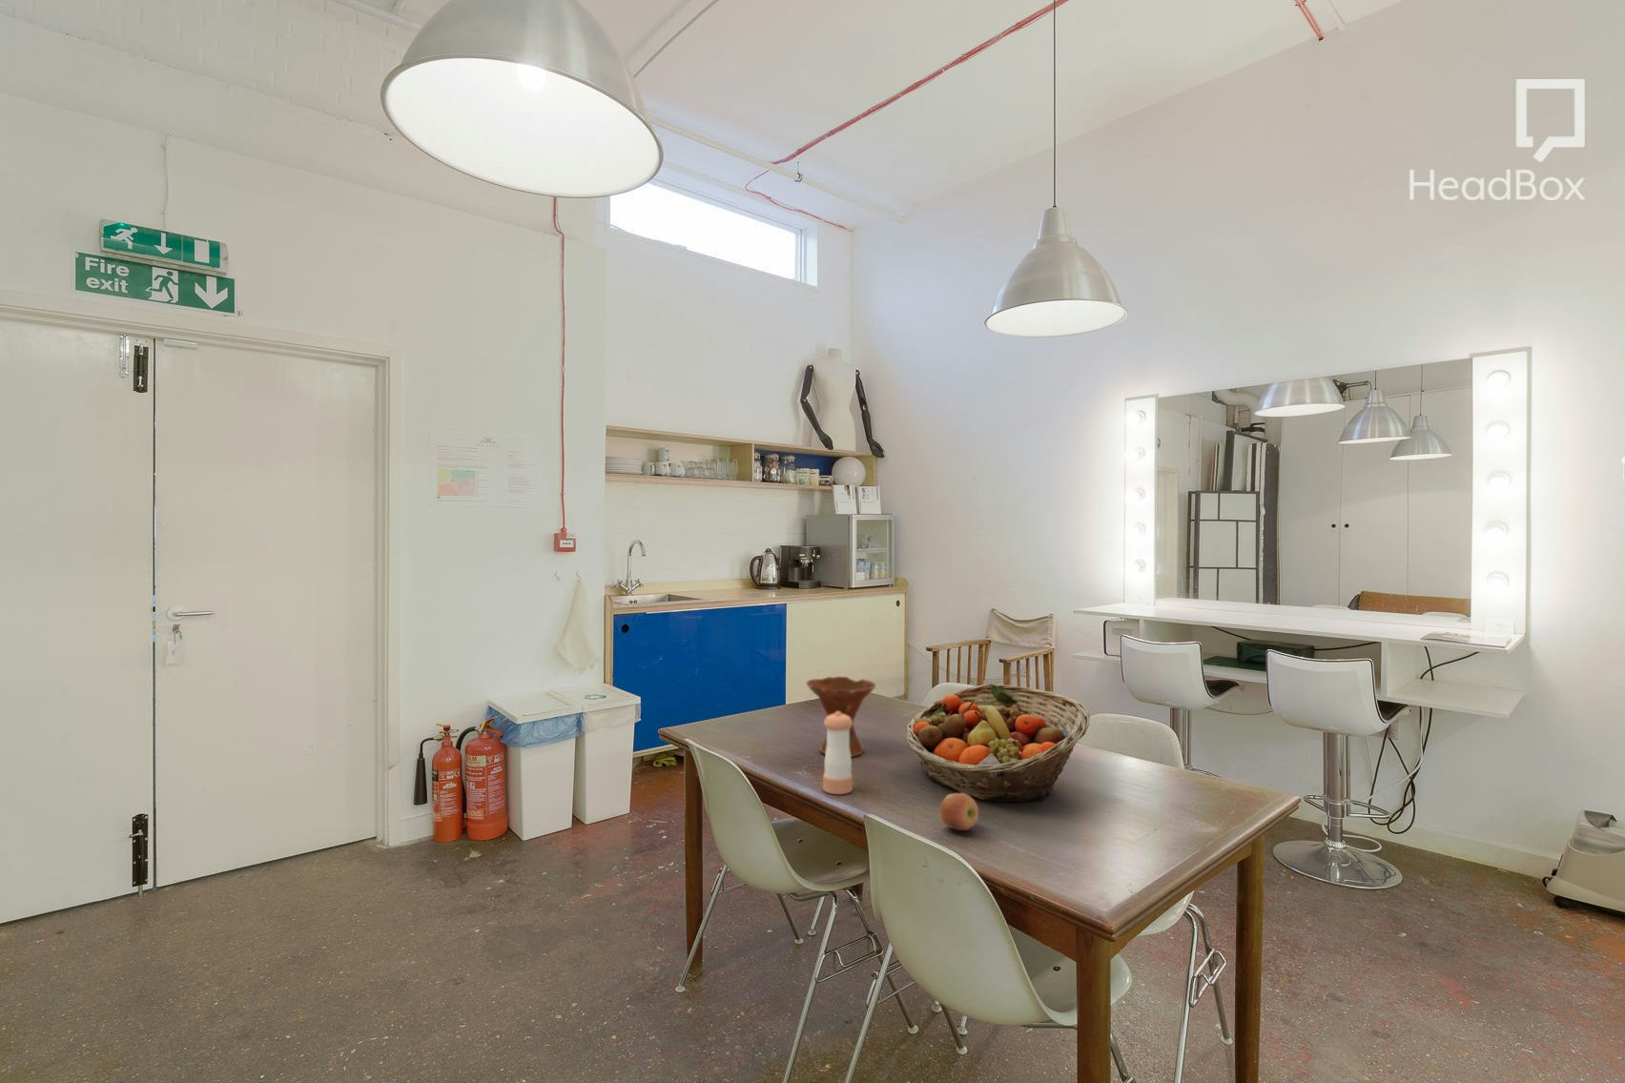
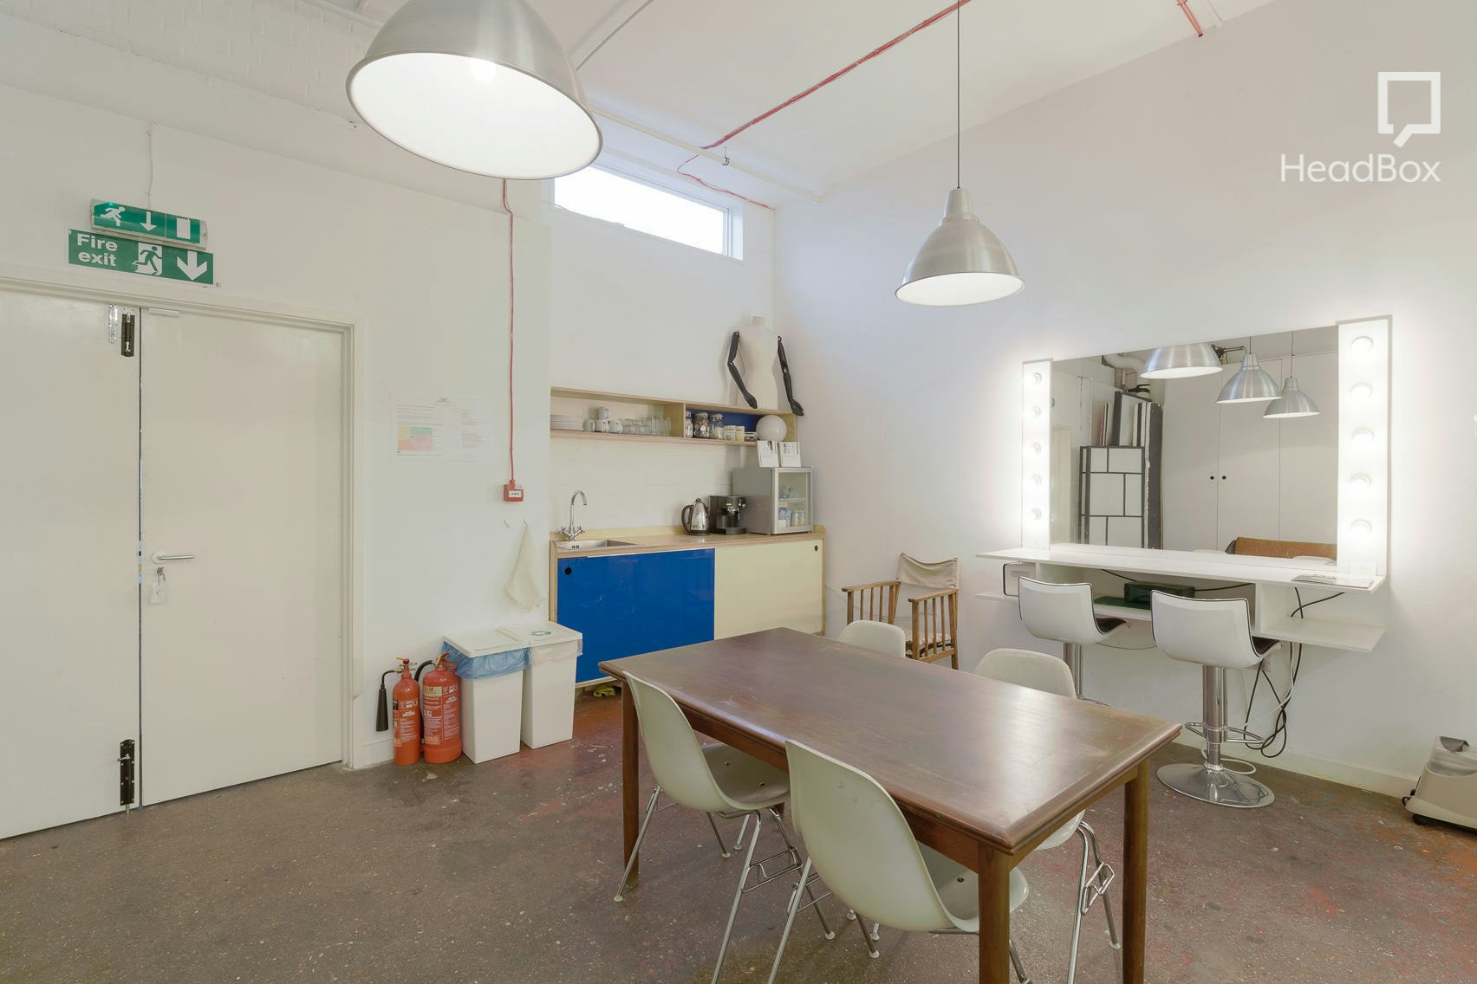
- bowl [805,676,877,758]
- apple [938,792,979,832]
- fruit basket [906,683,1091,803]
- pepper shaker [822,711,854,795]
